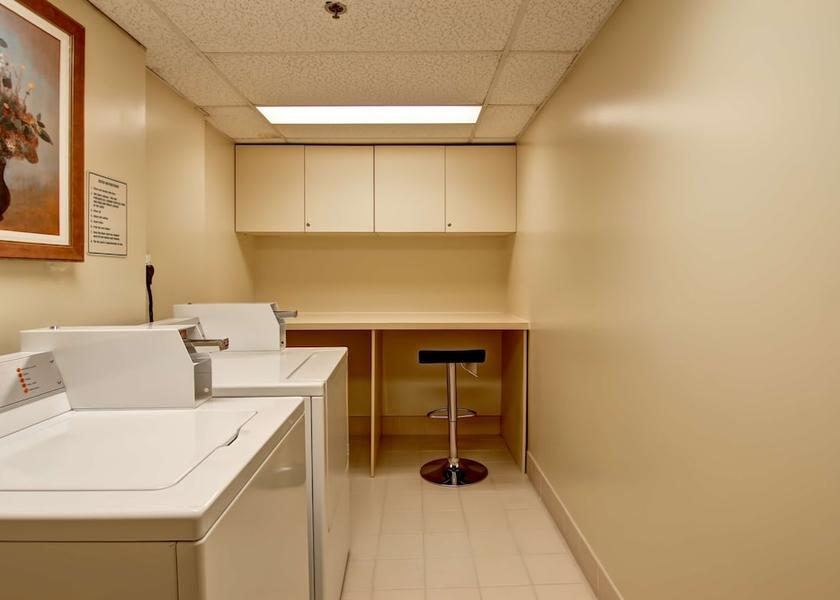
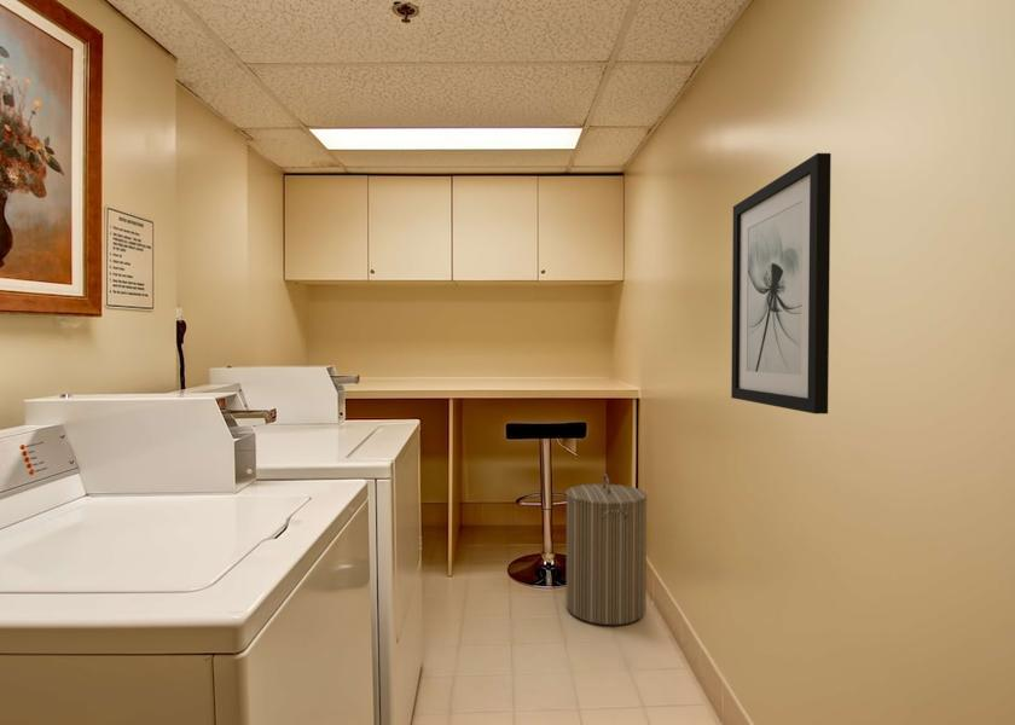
+ wall art [730,152,833,414]
+ laundry hamper [564,472,649,626]
